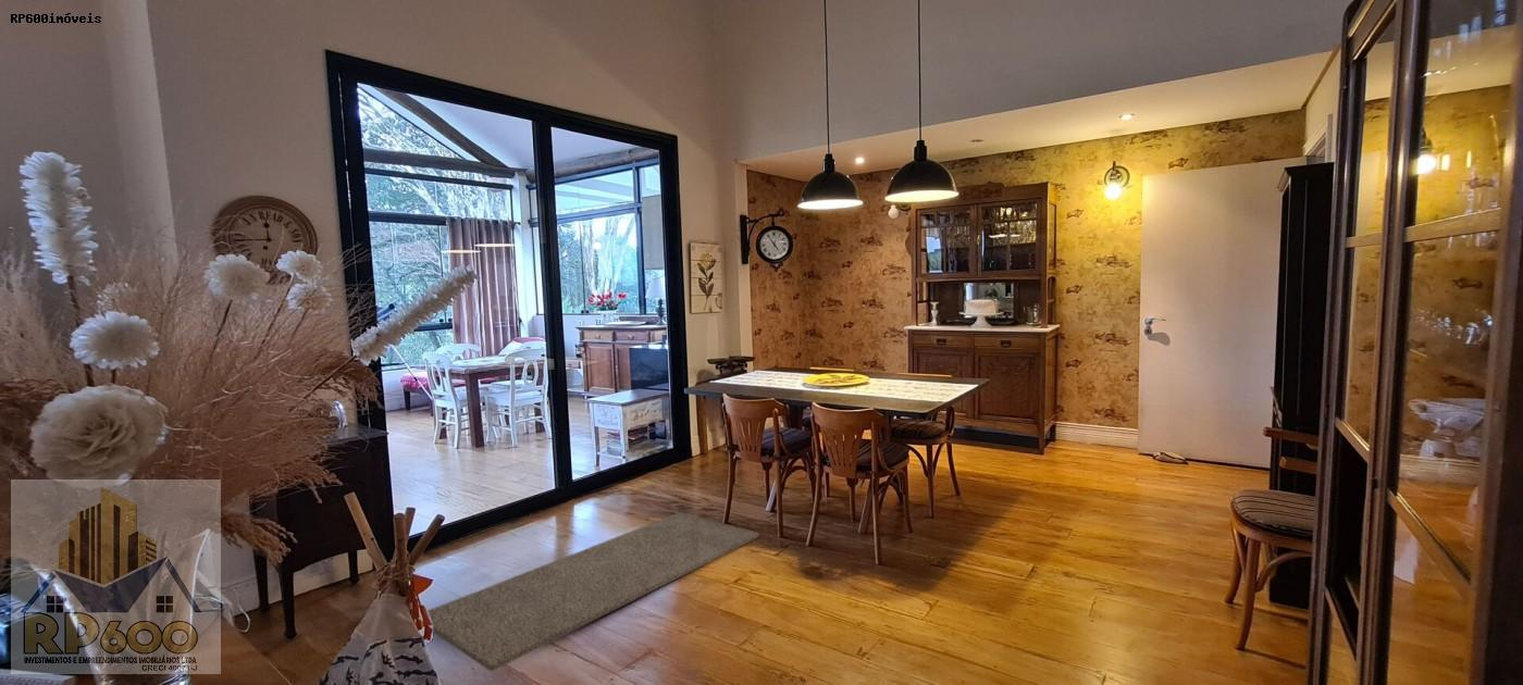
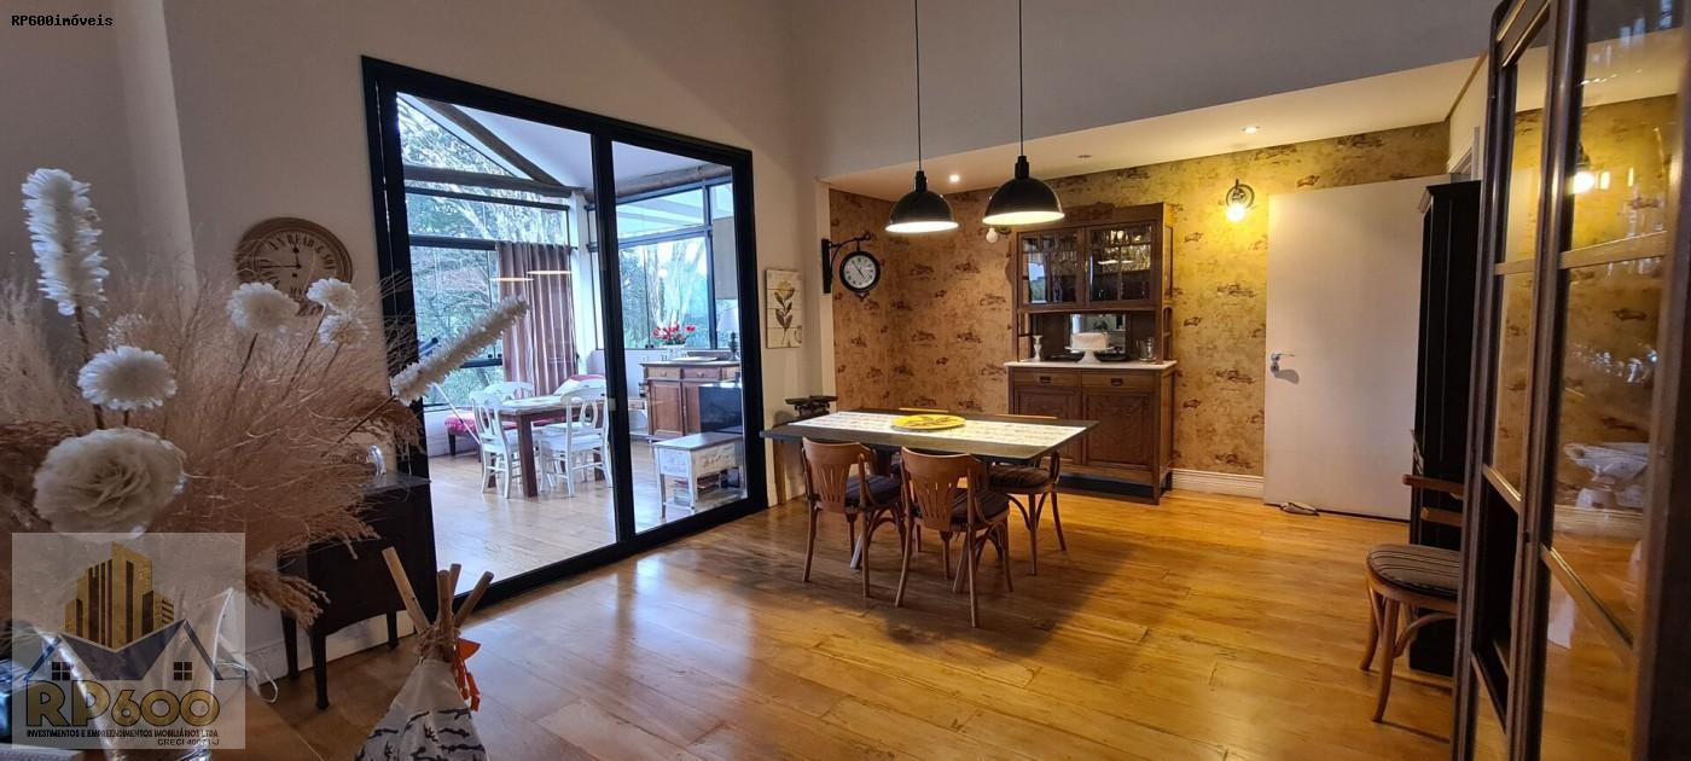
- rug [426,511,760,672]
